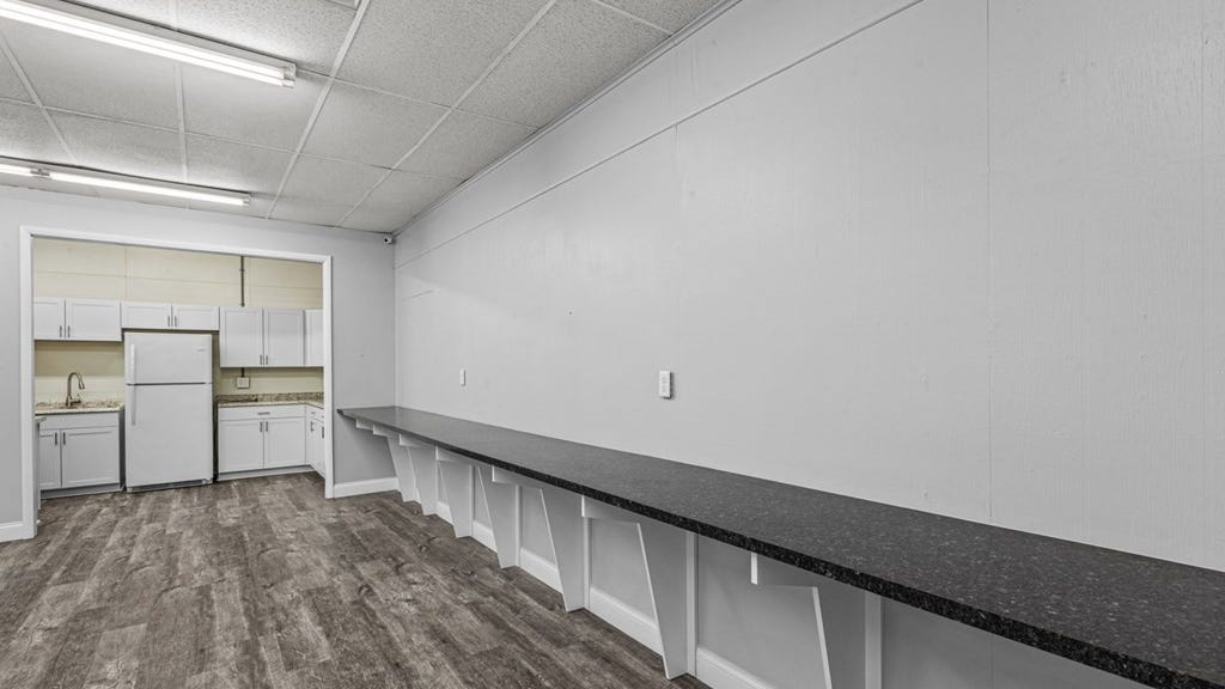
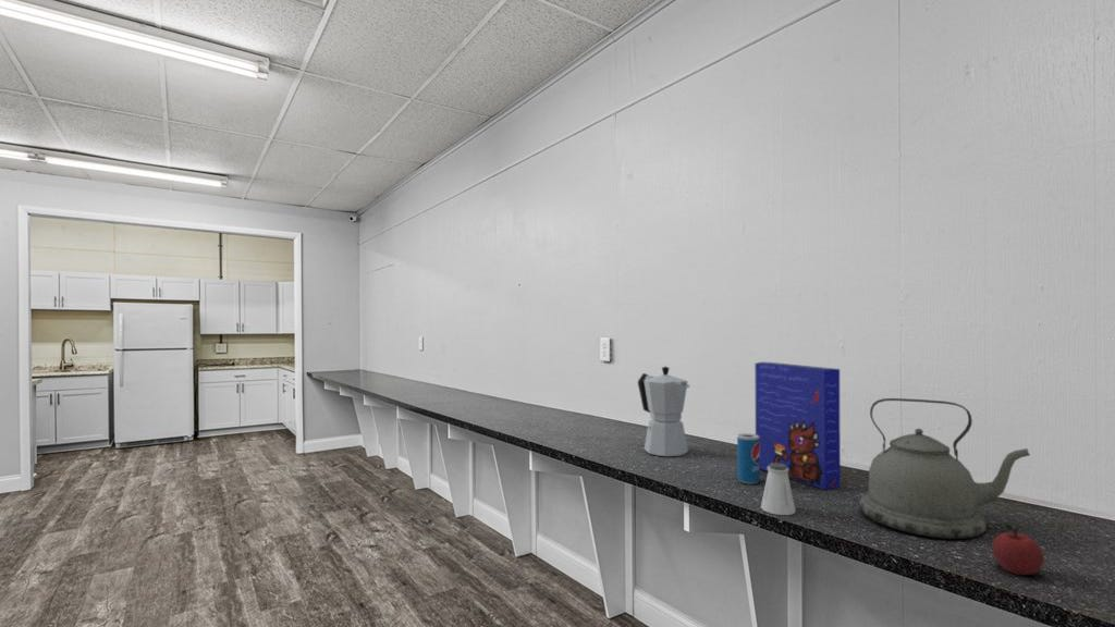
+ beverage can [736,432,761,484]
+ kettle [858,397,1031,540]
+ cereal box [753,361,842,491]
+ moka pot [637,366,691,457]
+ saltshaker [760,463,797,516]
+ apple [991,521,1045,576]
